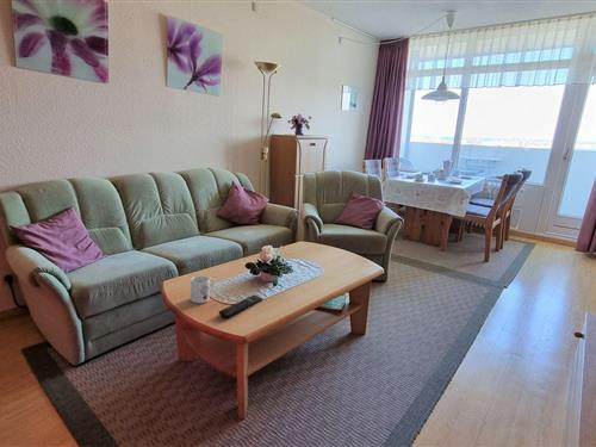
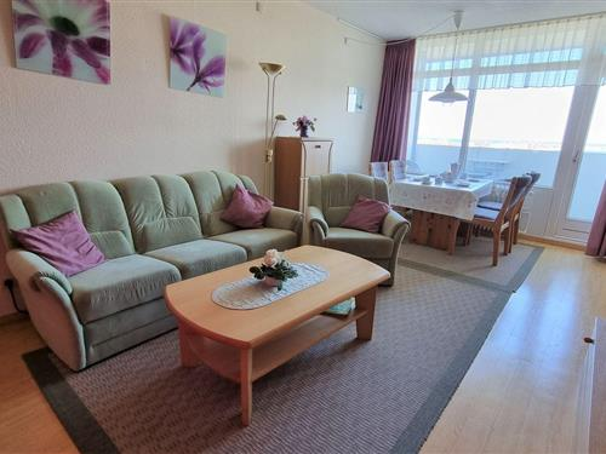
- remote control [218,293,263,318]
- mug [190,275,216,304]
